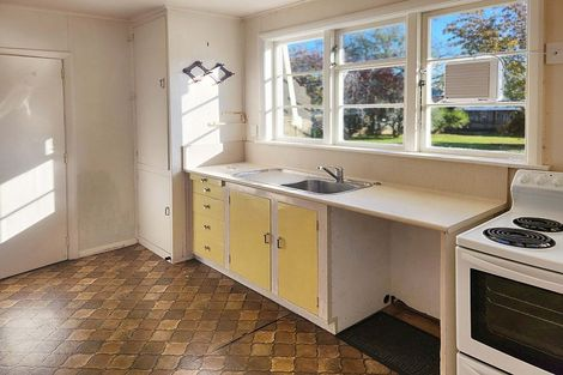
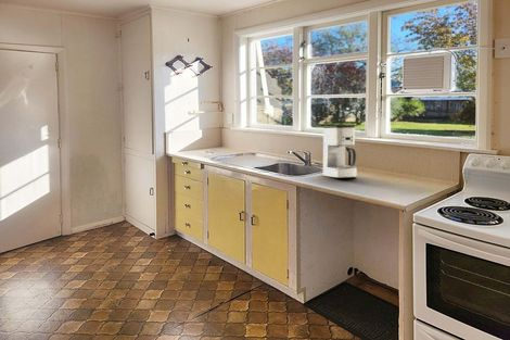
+ coffee maker [322,125,358,179]
